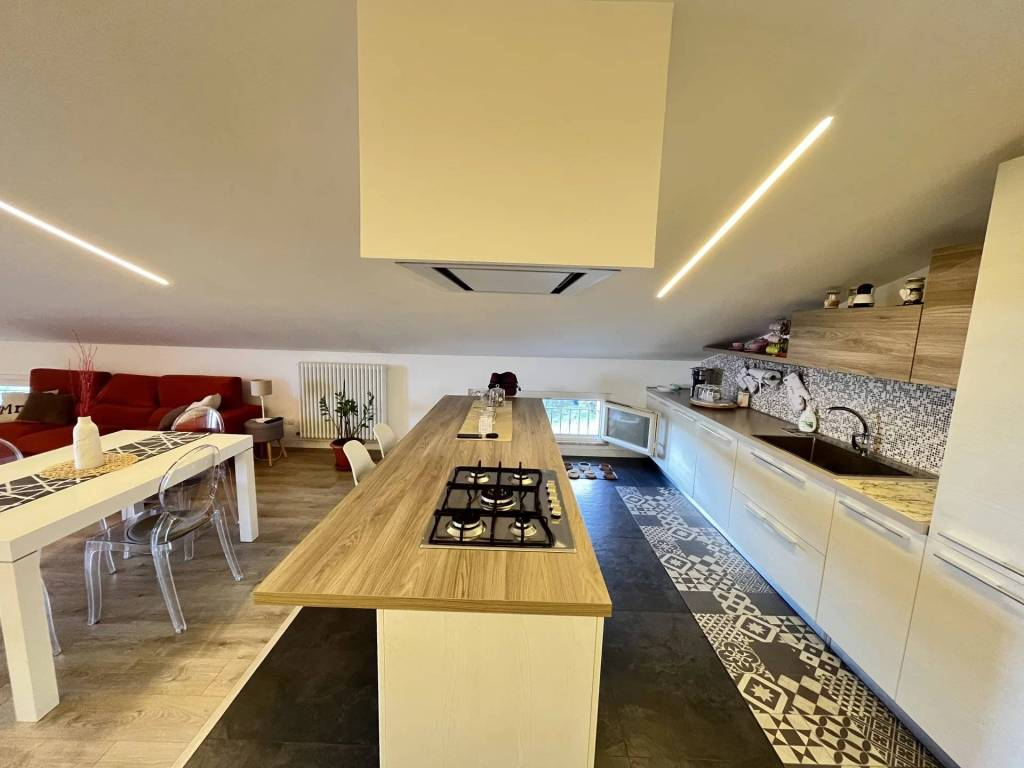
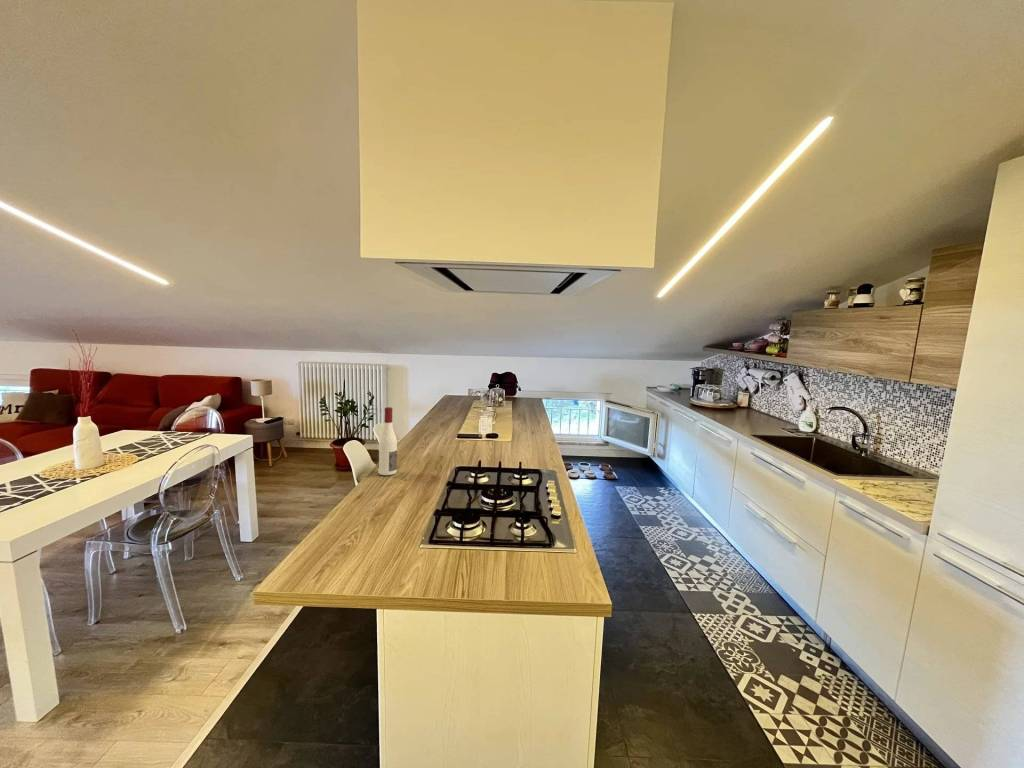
+ alcohol [377,406,398,476]
